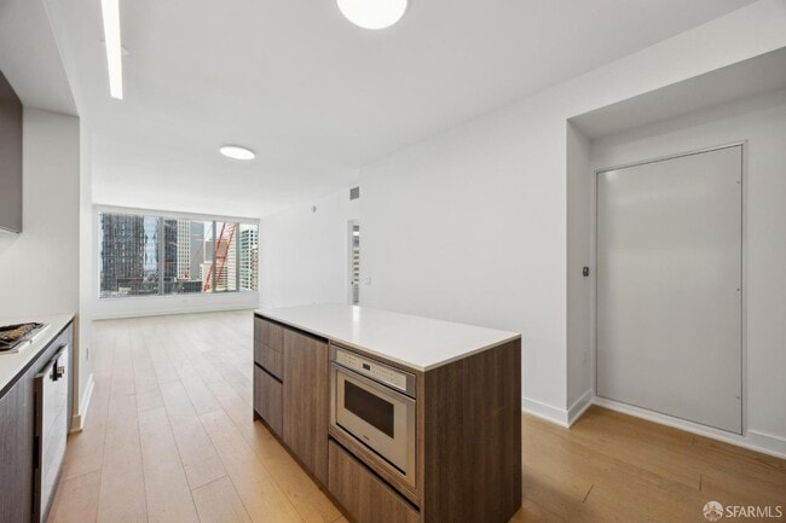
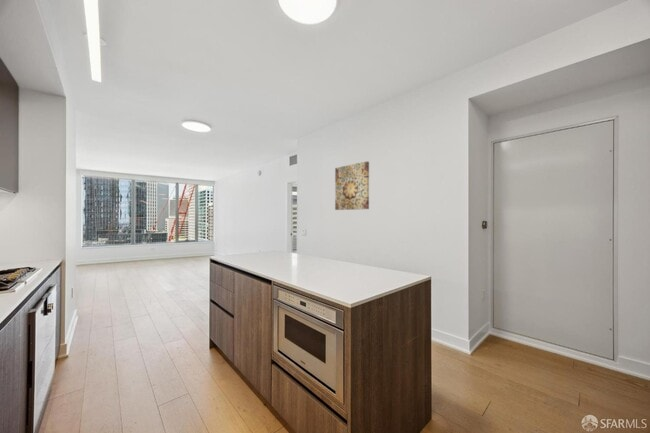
+ wall art [334,161,370,211]
